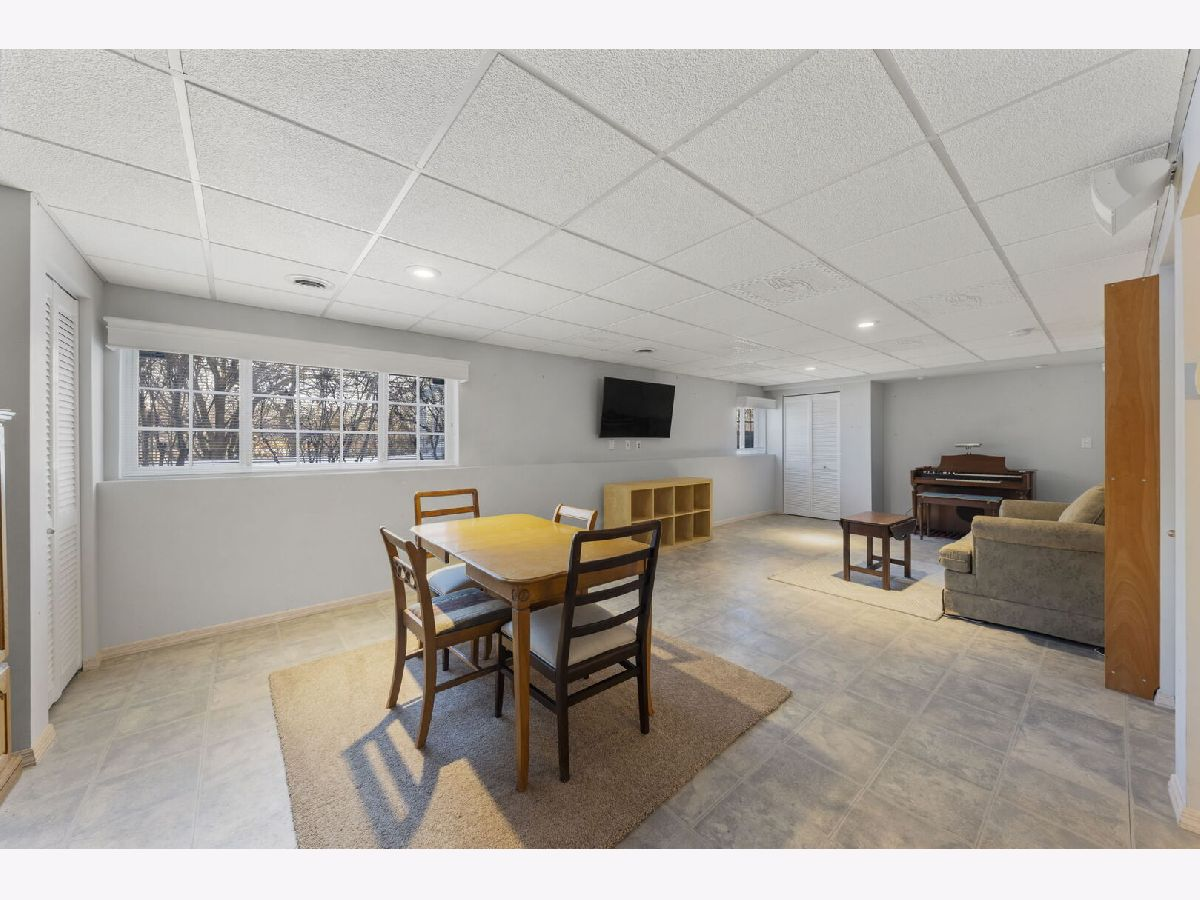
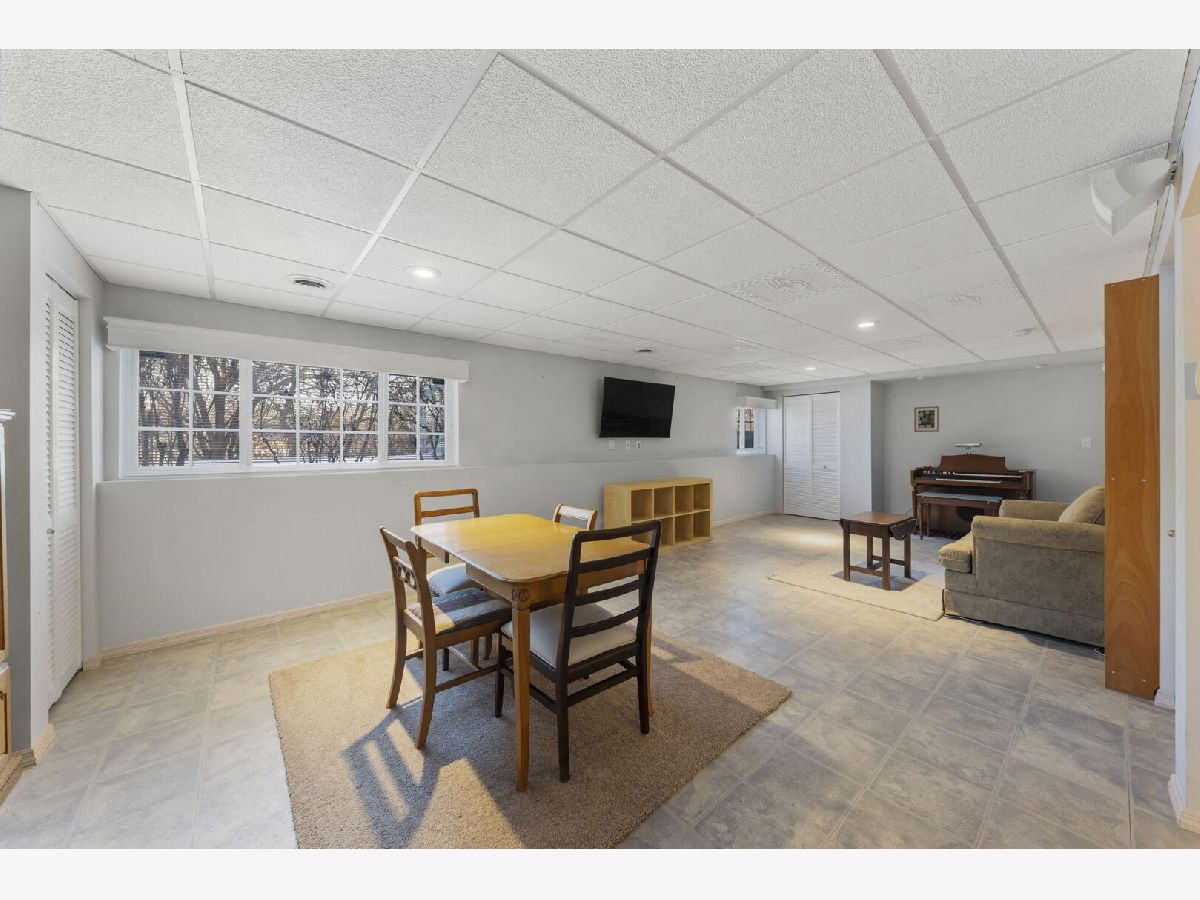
+ wall art [913,405,940,433]
